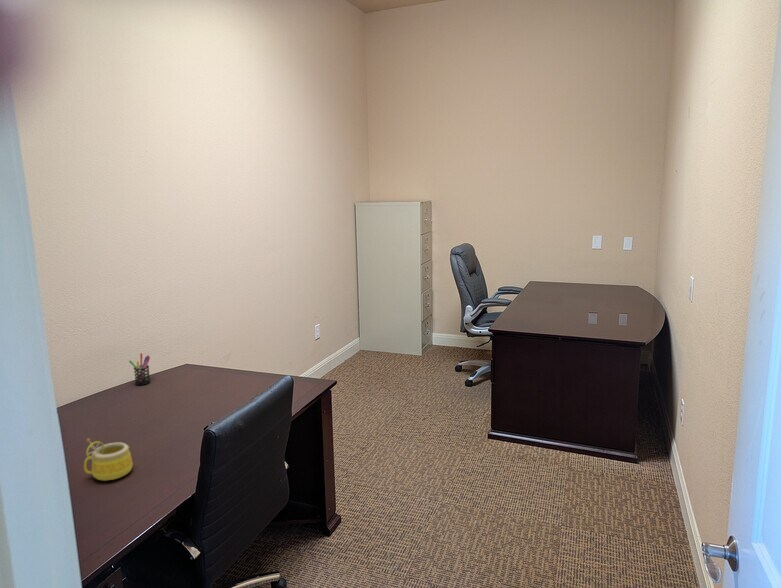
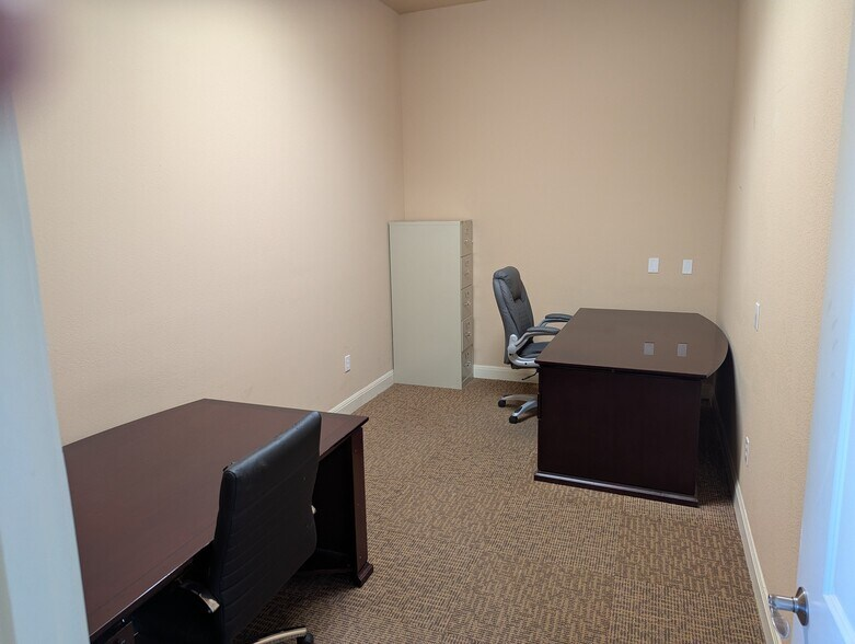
- pen holder [128,352,151,386]
- mug [83,438,134,482]
